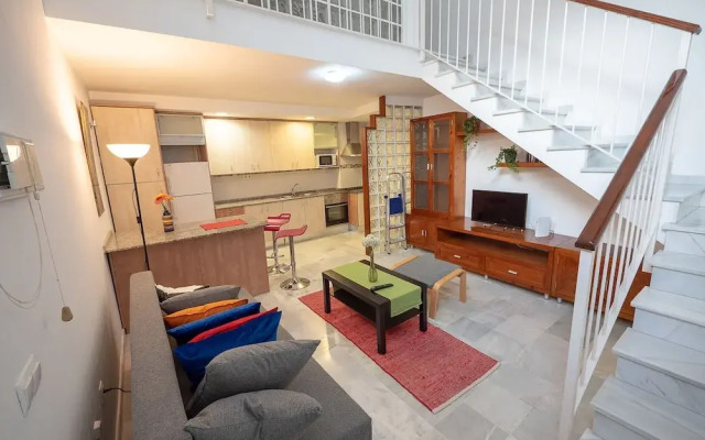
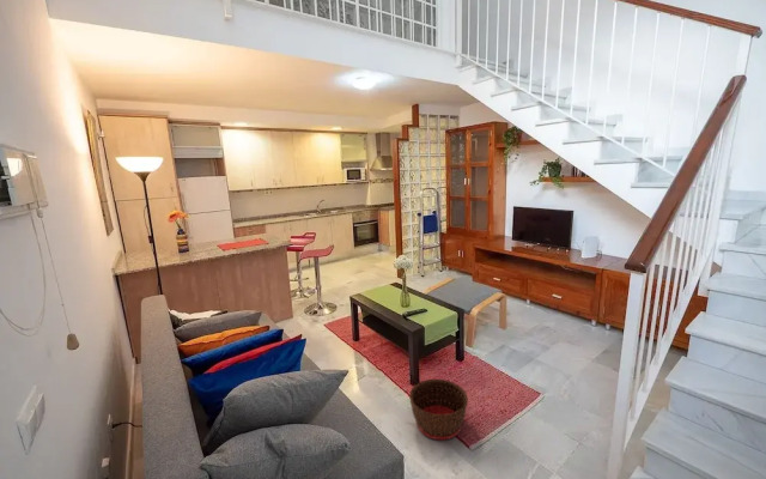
+ basket [408,377,469,441]
